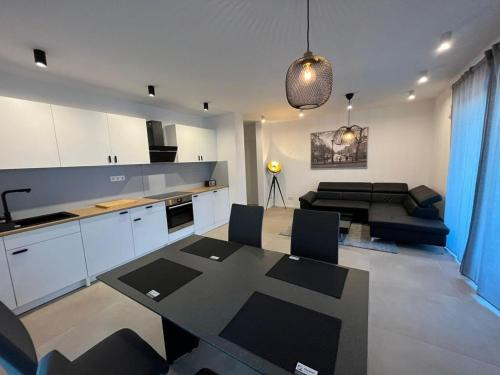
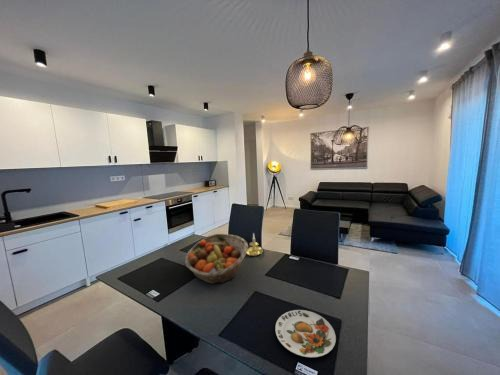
+ plate [274,309,337,358]
+ candle holder [246,232,264,257]
+ fruit basket [184,233,249,285]
